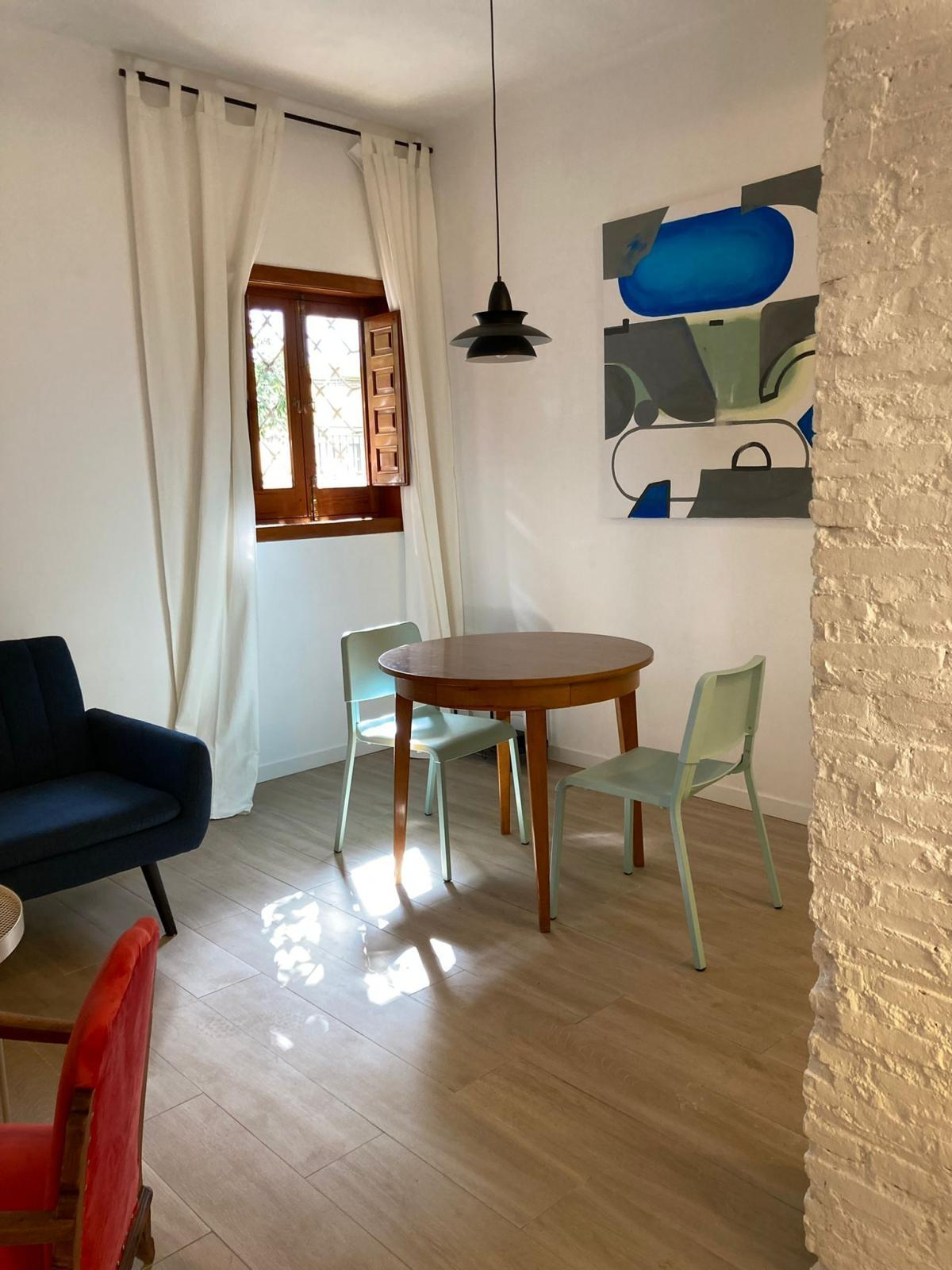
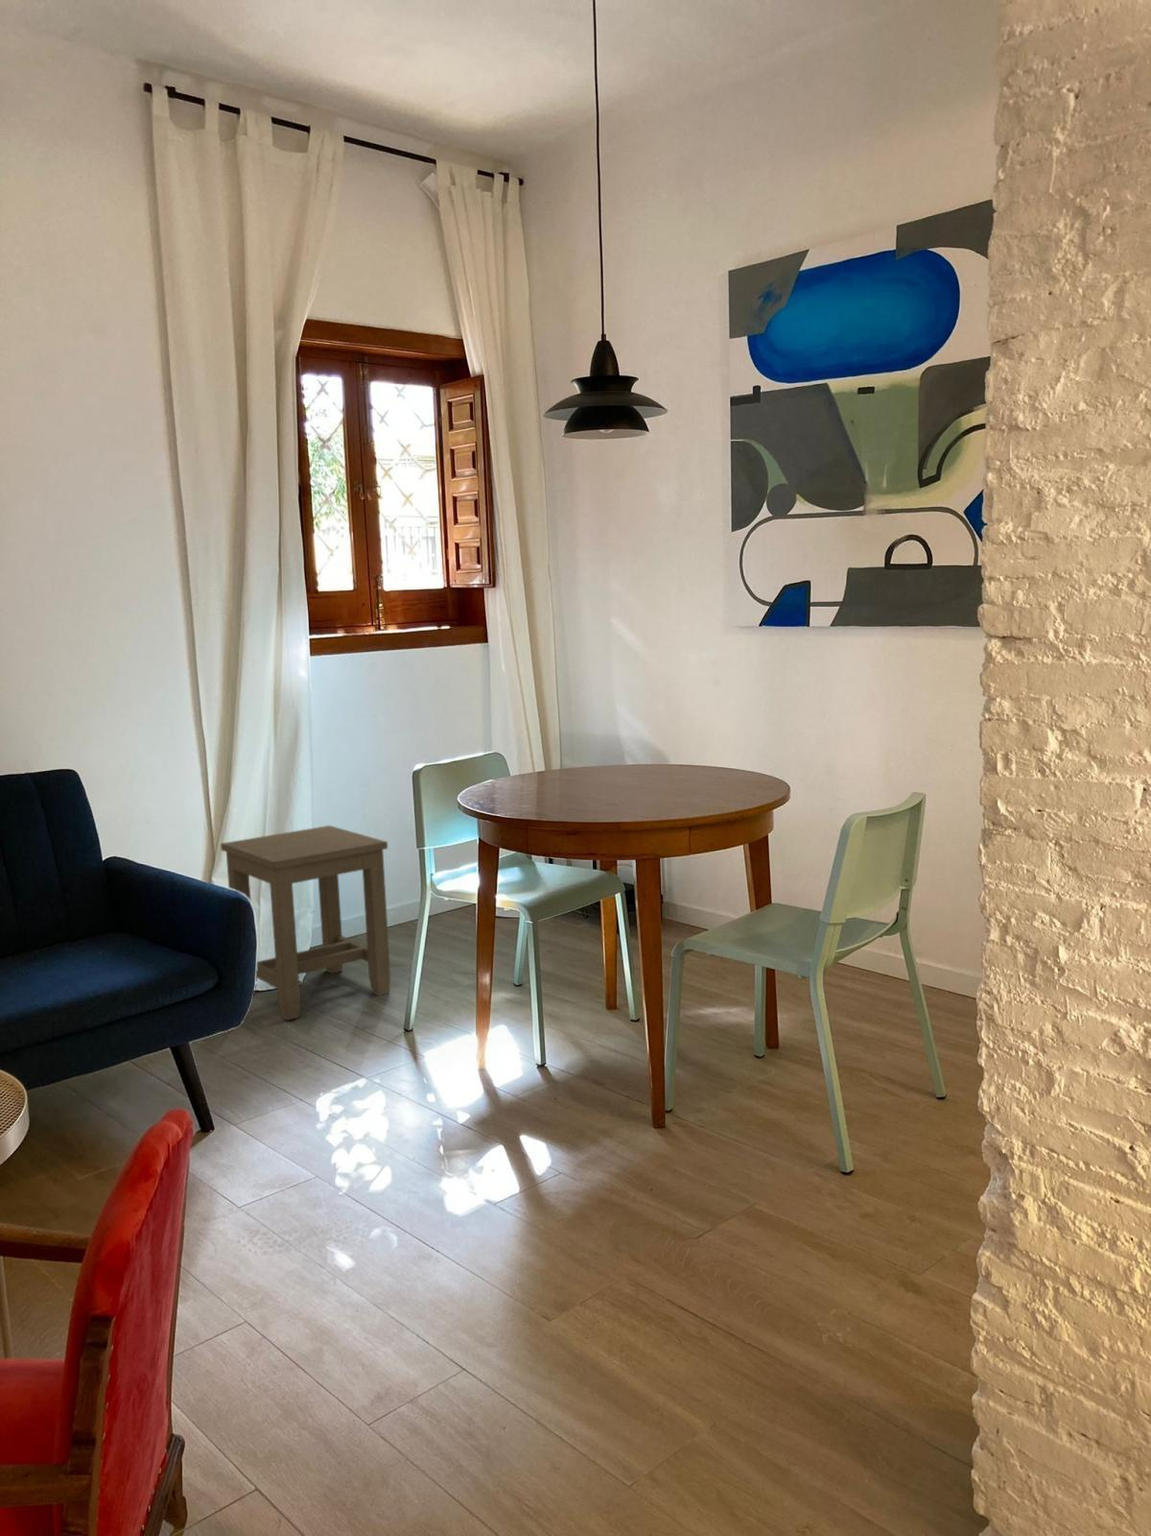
+ side table [220,825,392,1022]
